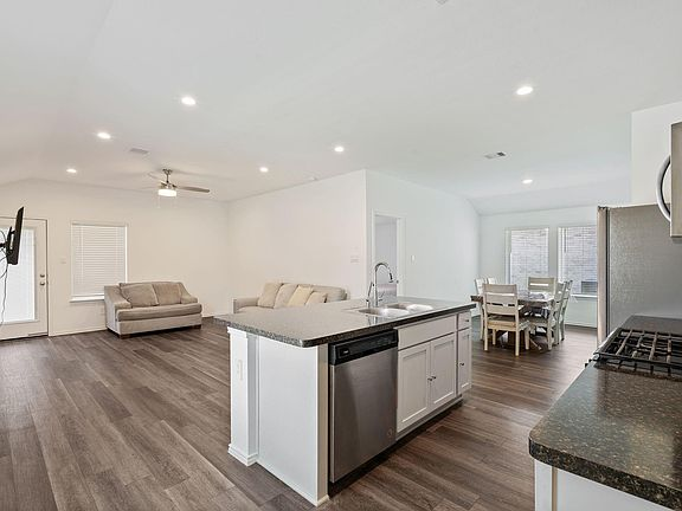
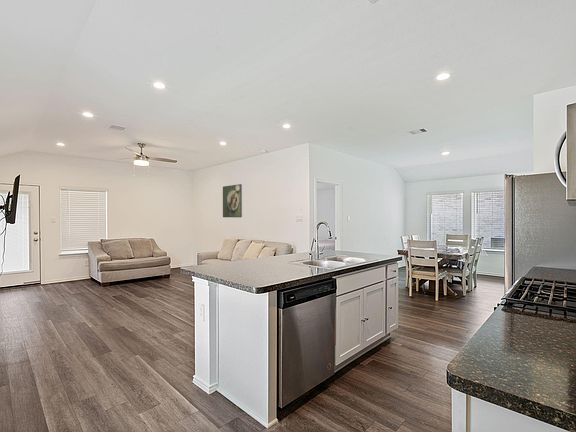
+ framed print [222,183,243,218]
